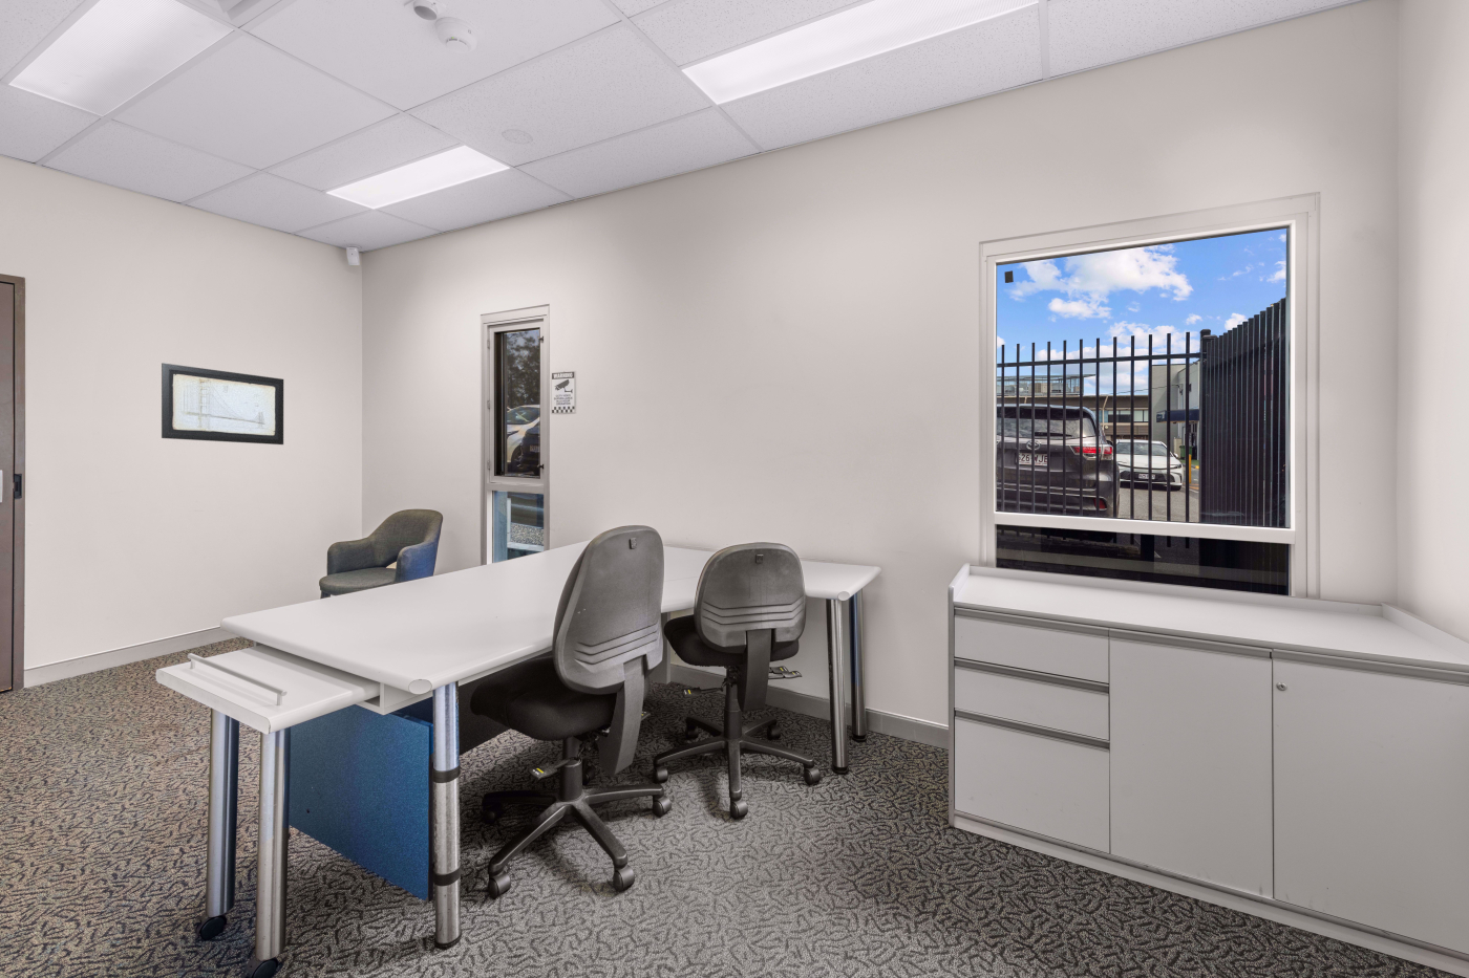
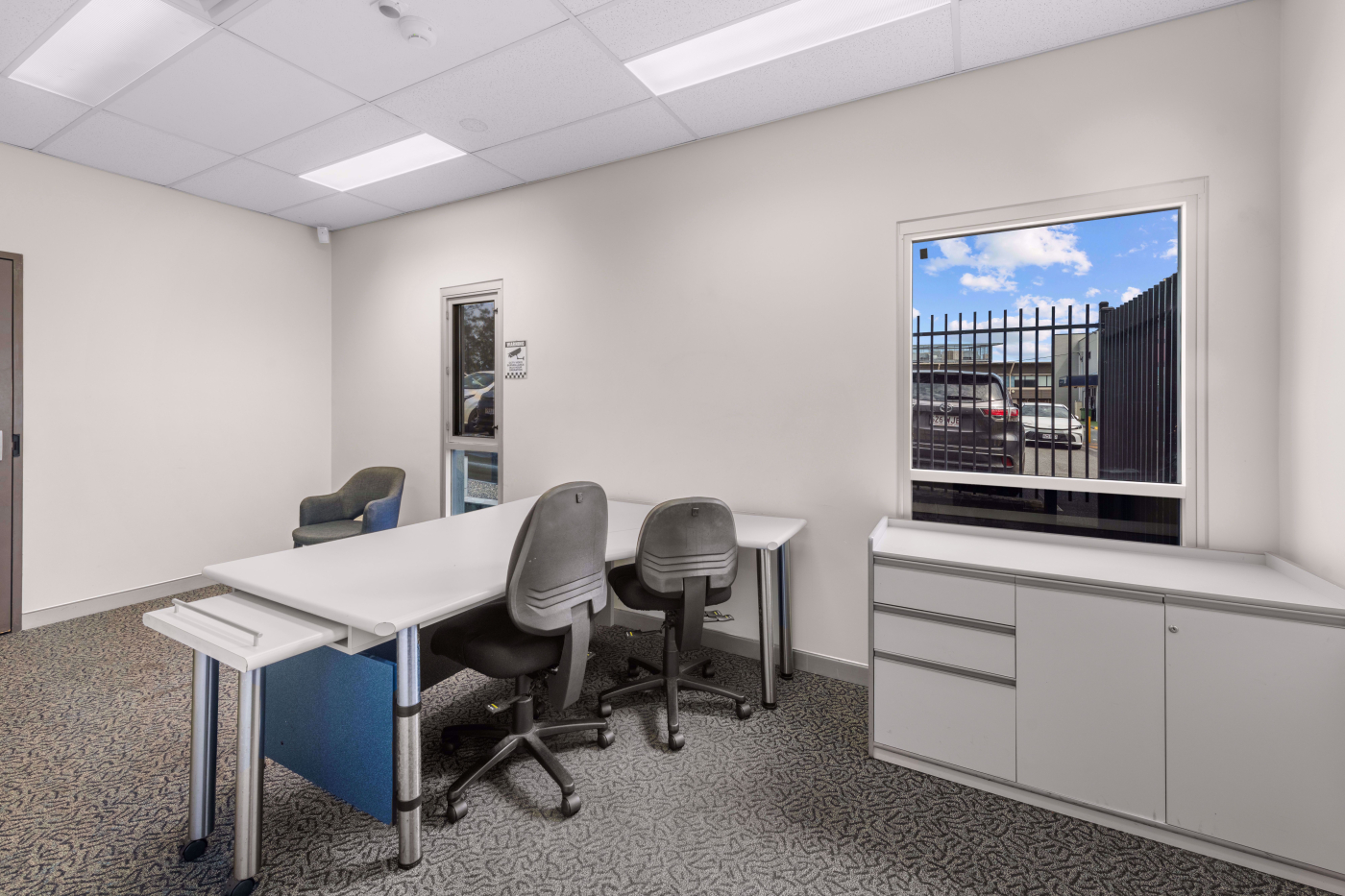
- wall art [161,361,284,445]
